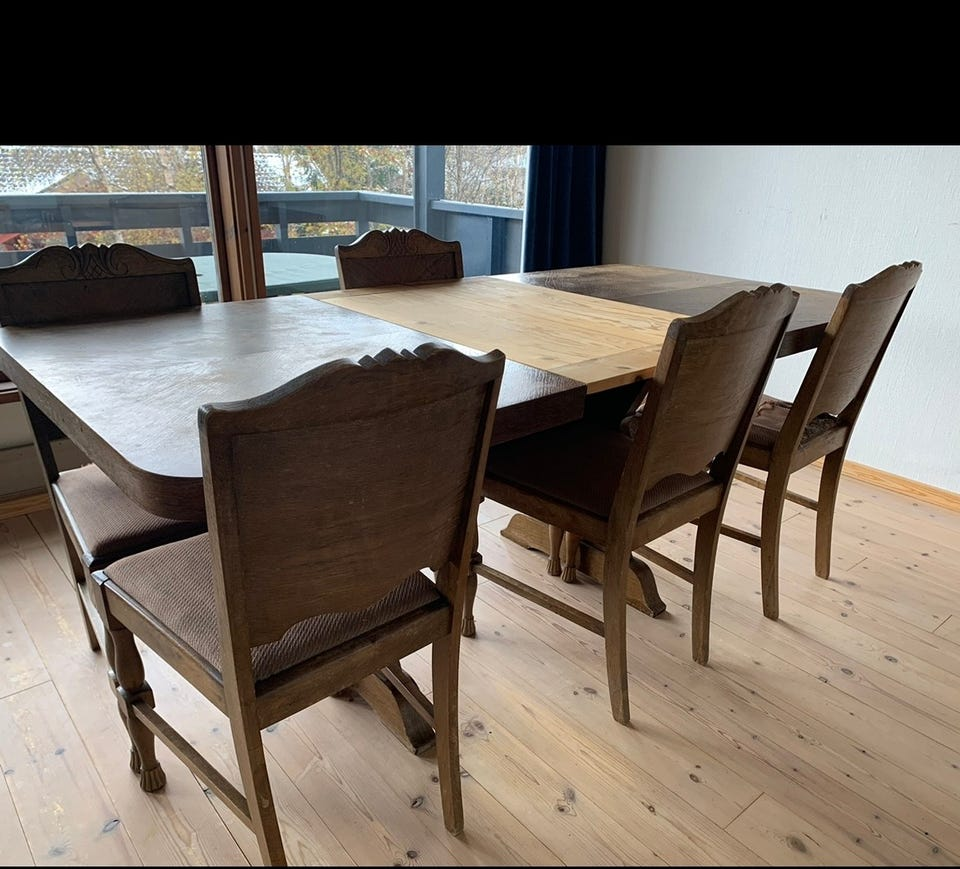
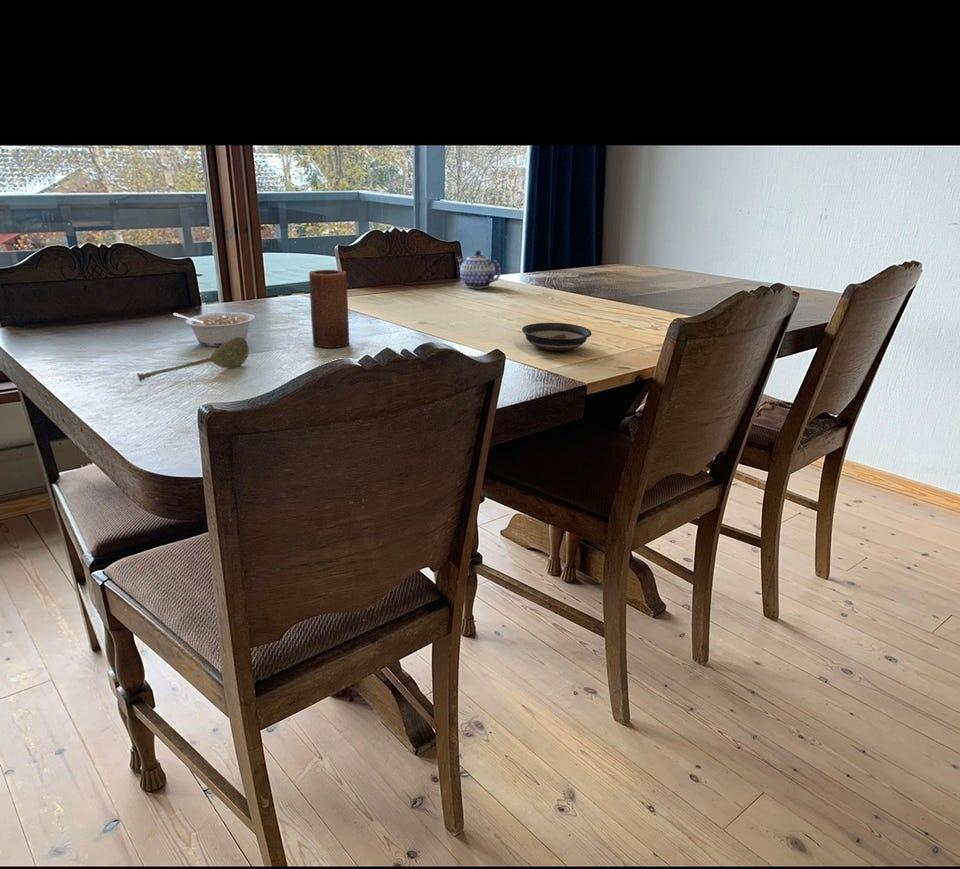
+ soupspoon [136,337,249,383]
+ legume [172,311,255,347]
+ saucer [521,322,593,351]
+ candle [308,269,350,349]
+ teapot [456,250,502,289]
